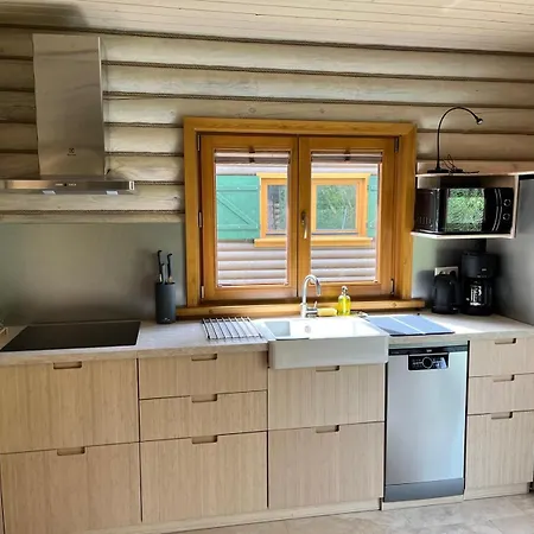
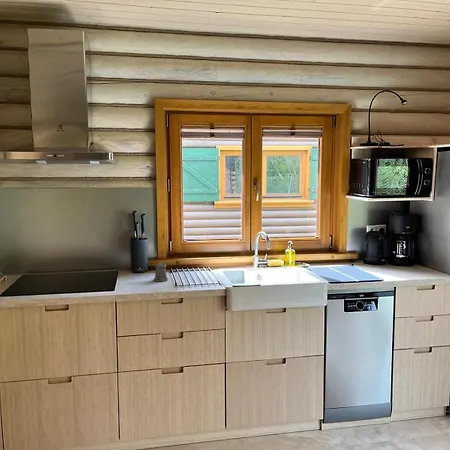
+ pepper shaker [148,262,169,282]
